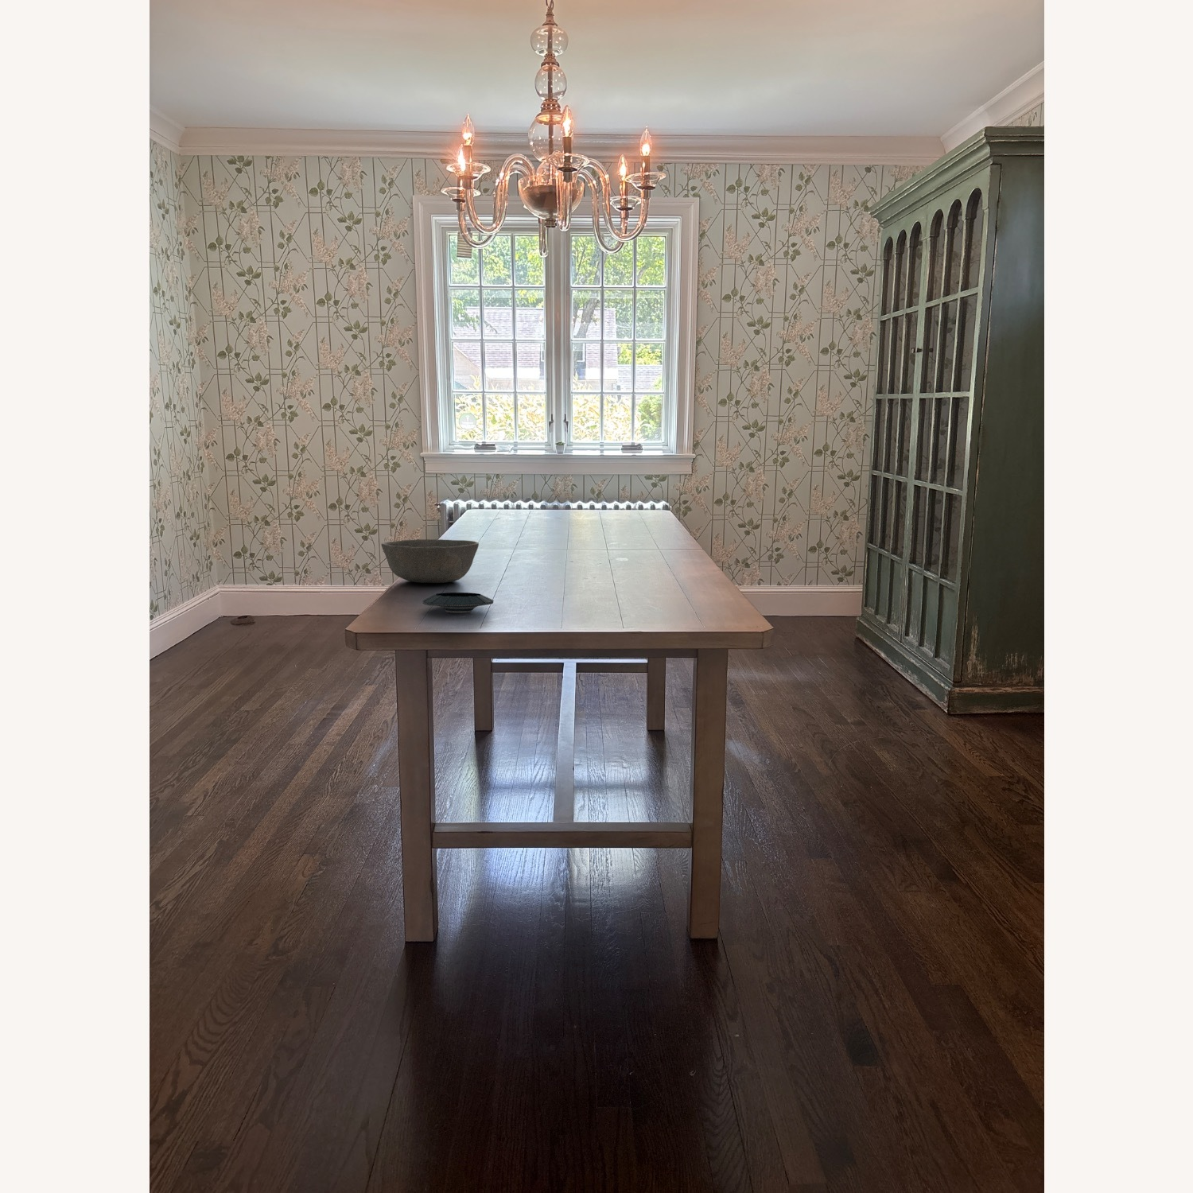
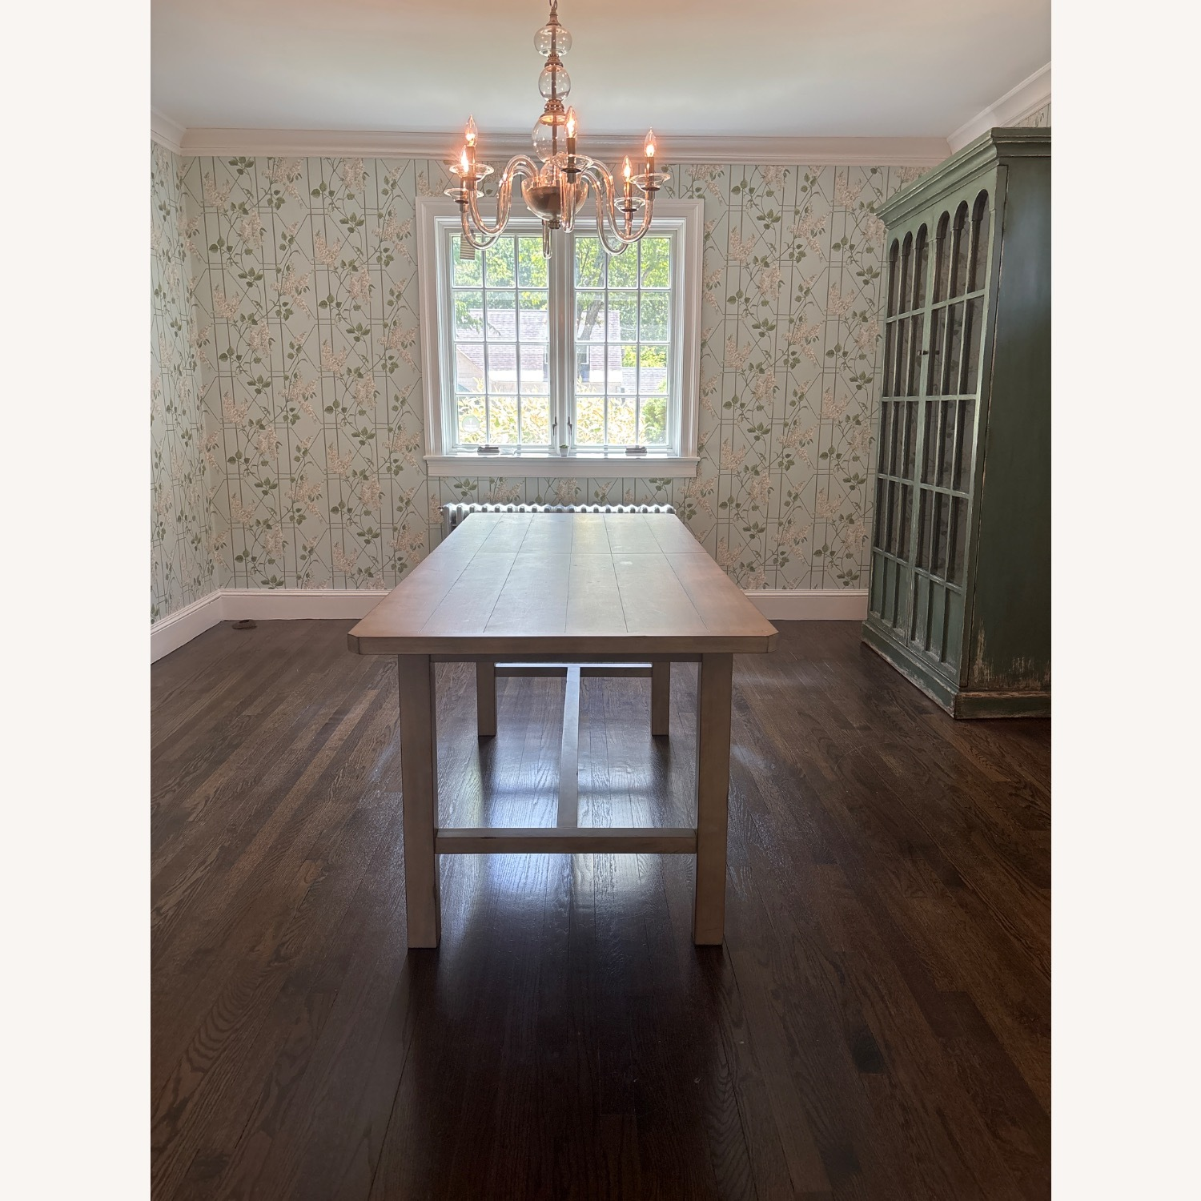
- bowl [380,539,480,583]
- saucer [423,592,495,613]
